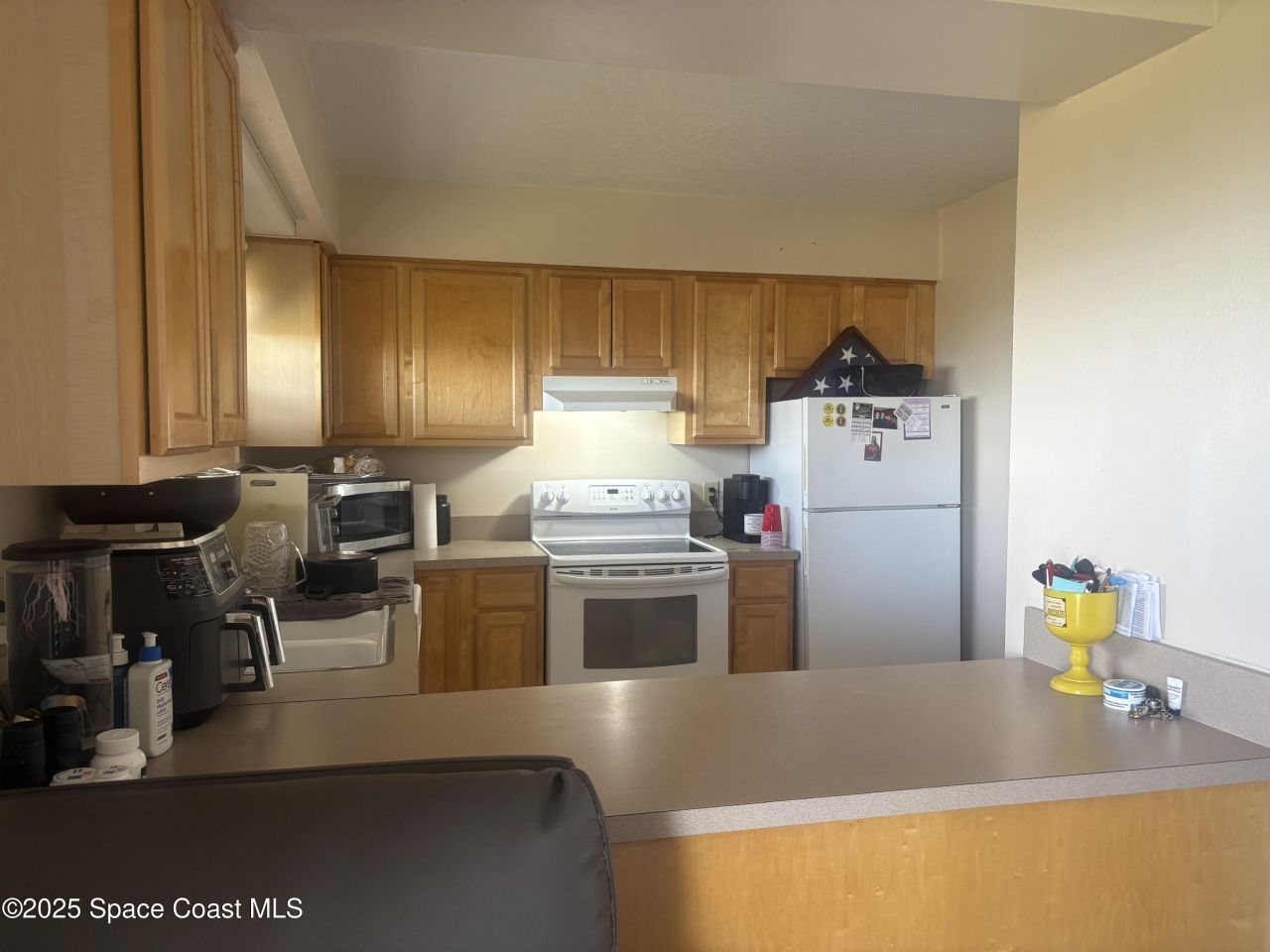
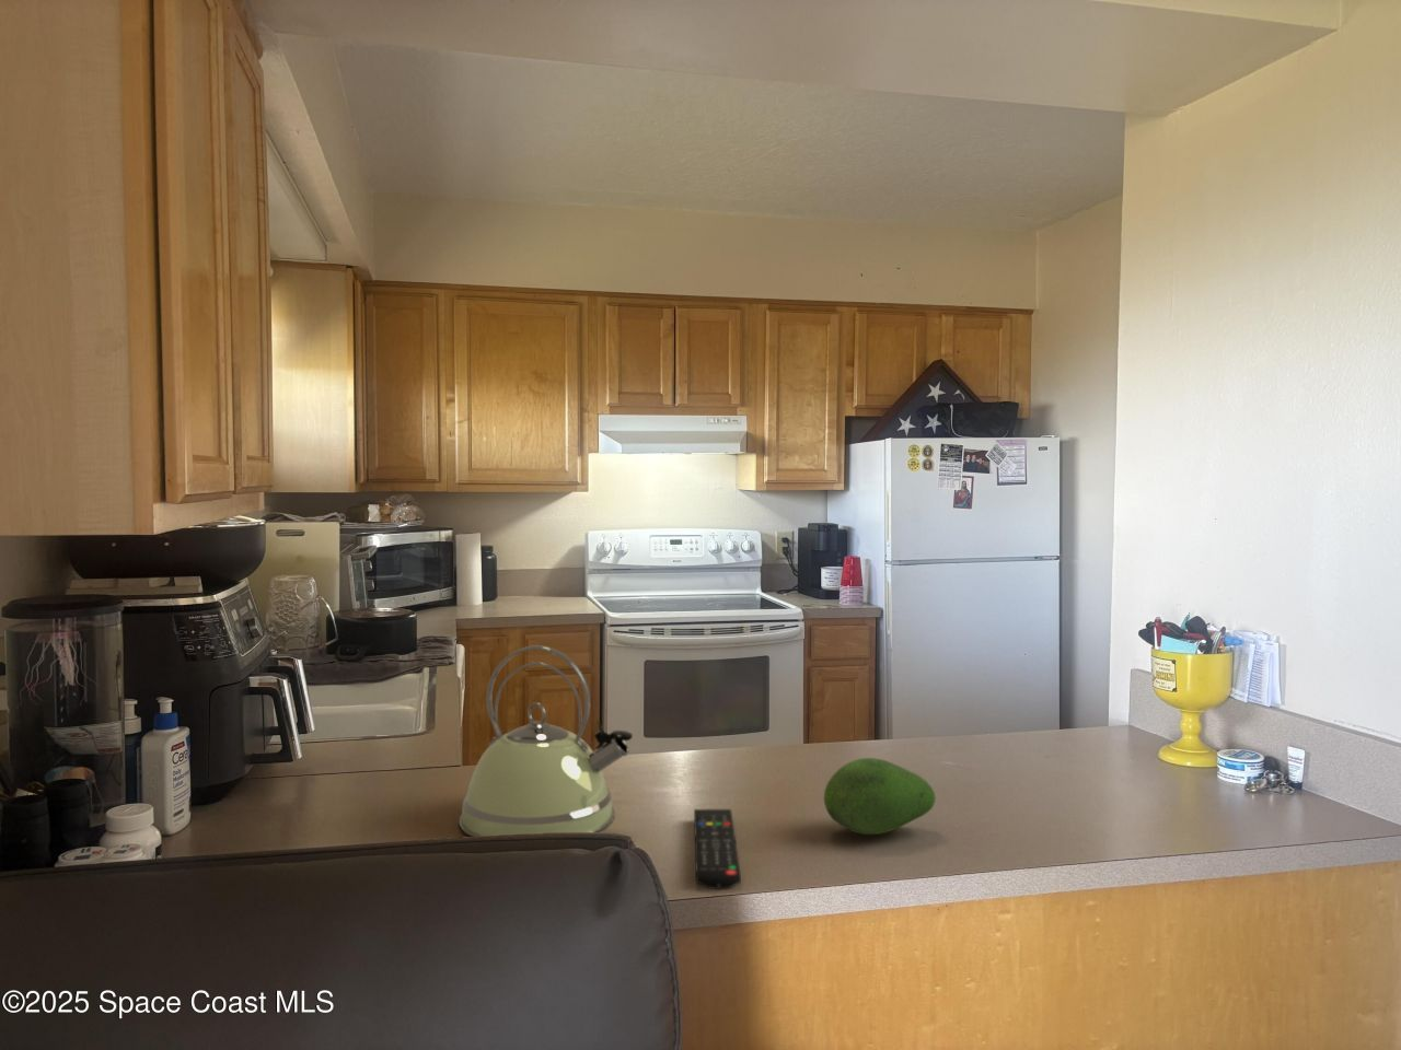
+ kettle [459,644,633,838]
+ remote control [693,808,742,890]
+ fruit [823,757,937,836]
